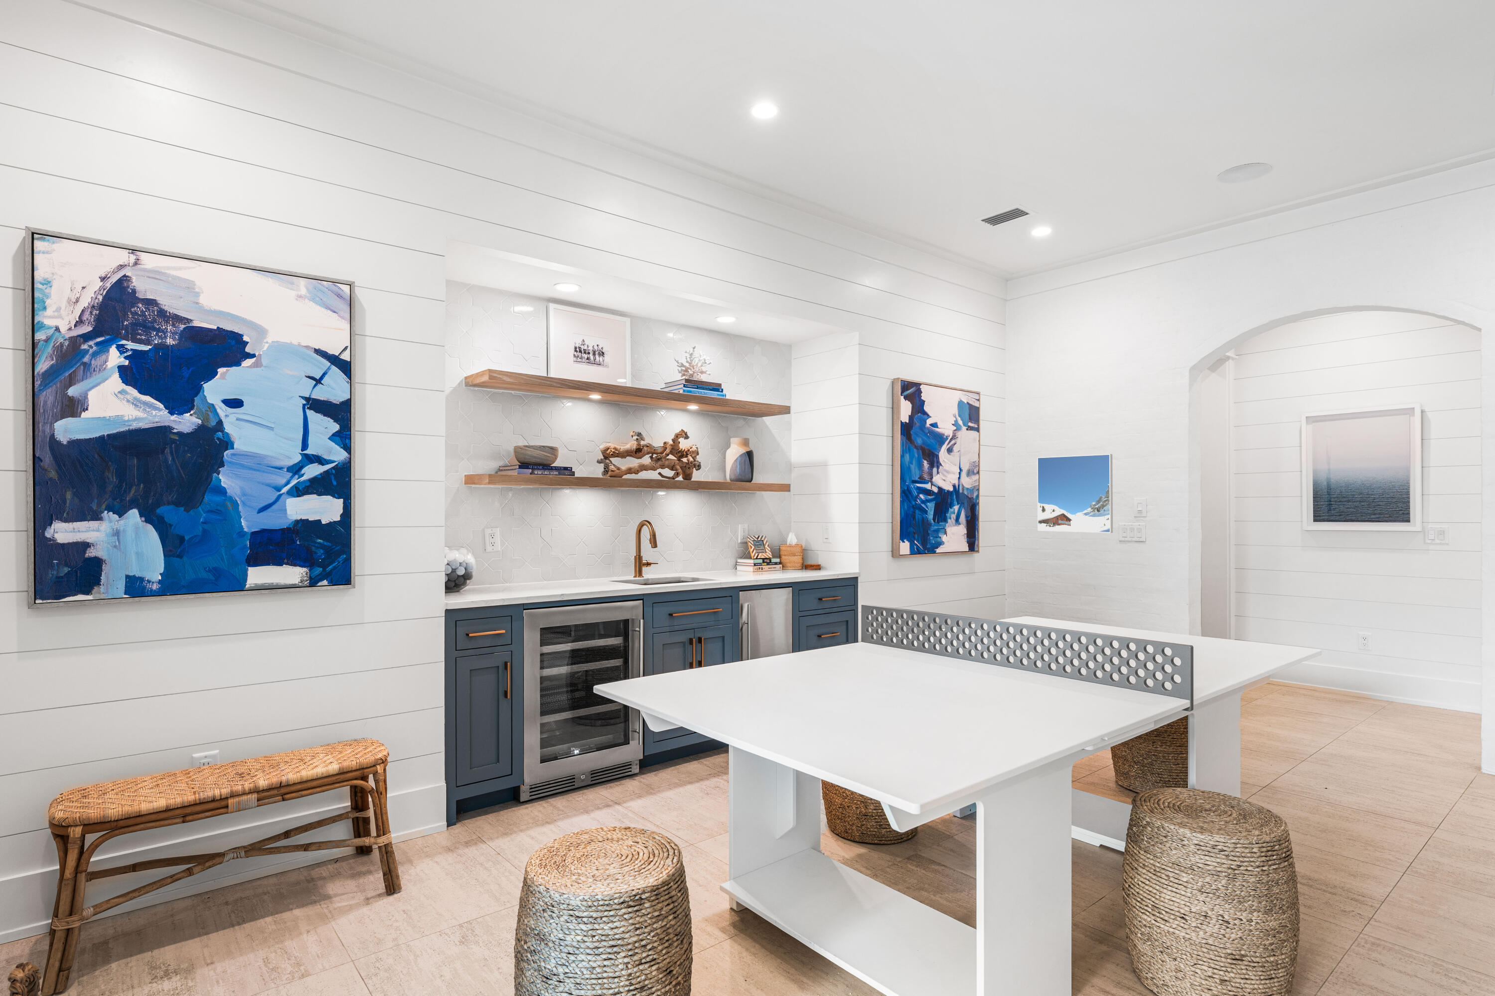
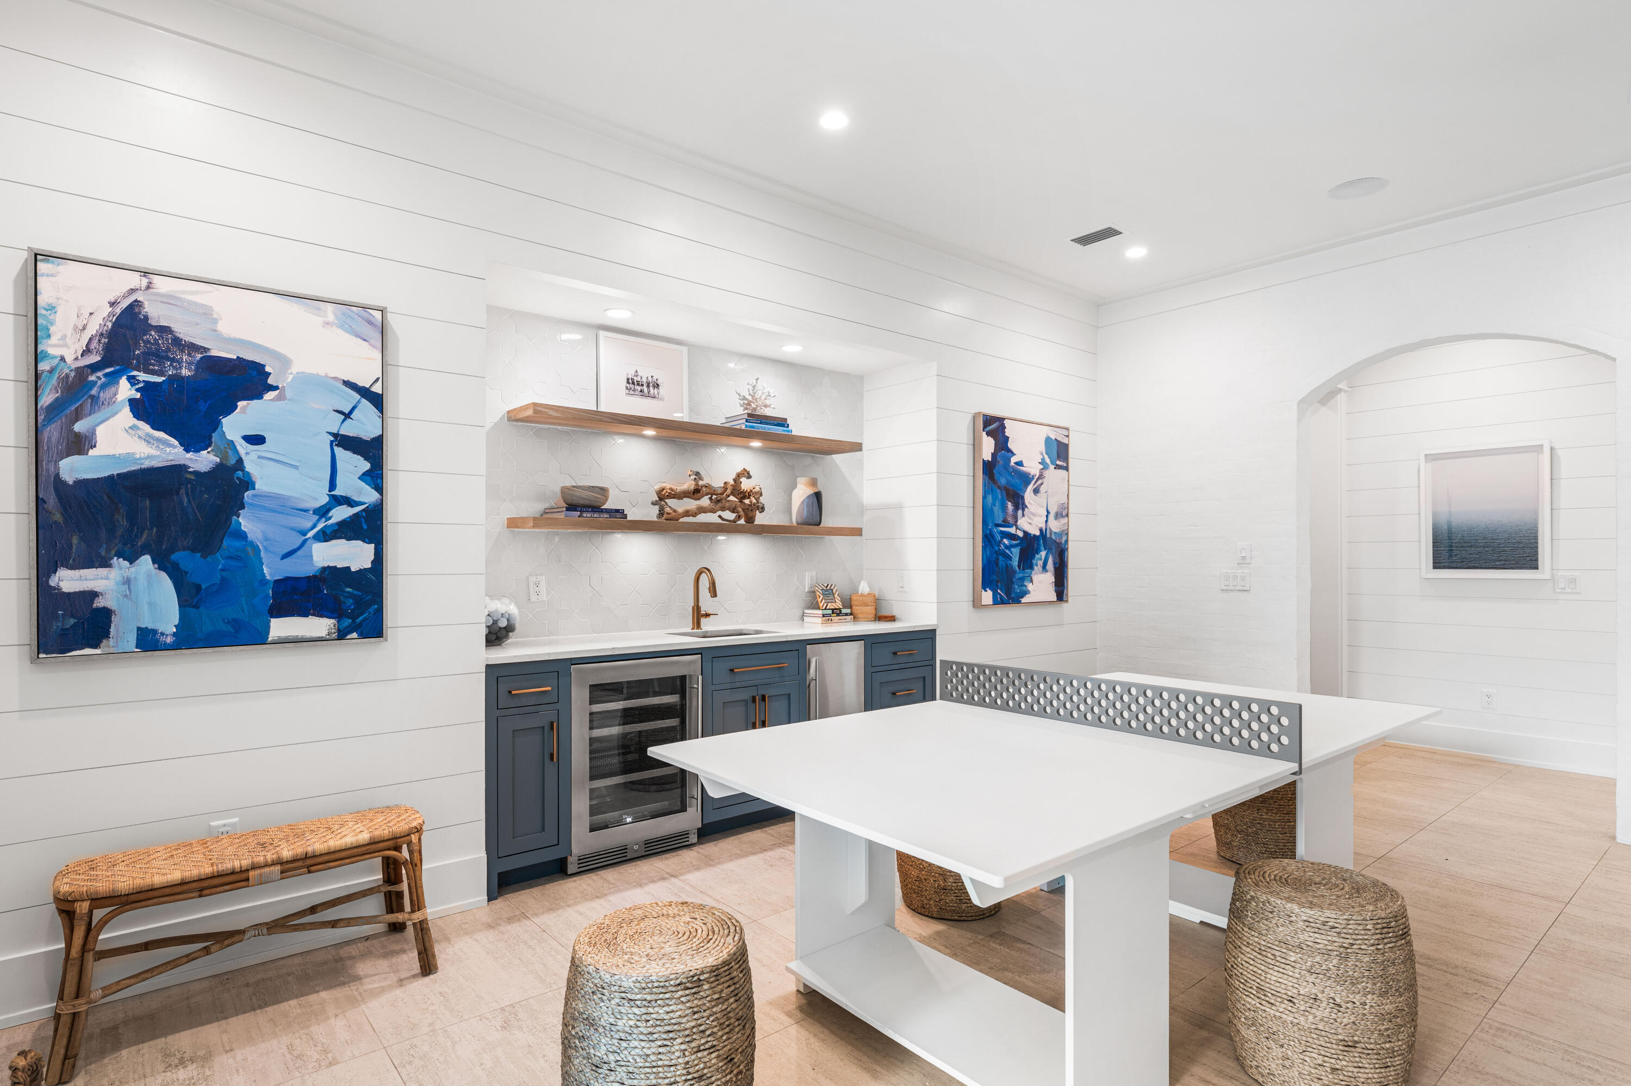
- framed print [1037,454,1114,534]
